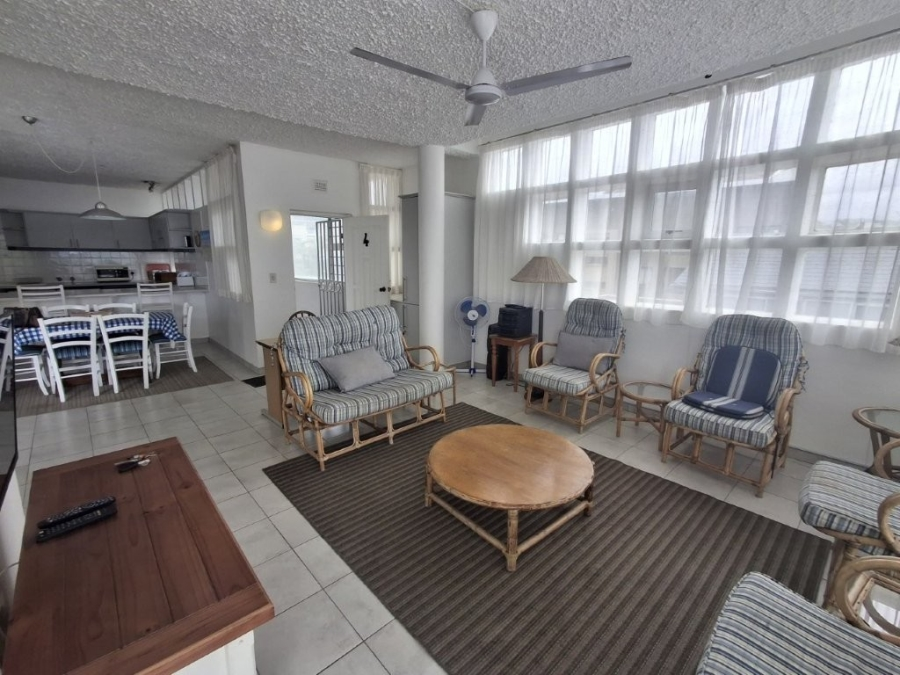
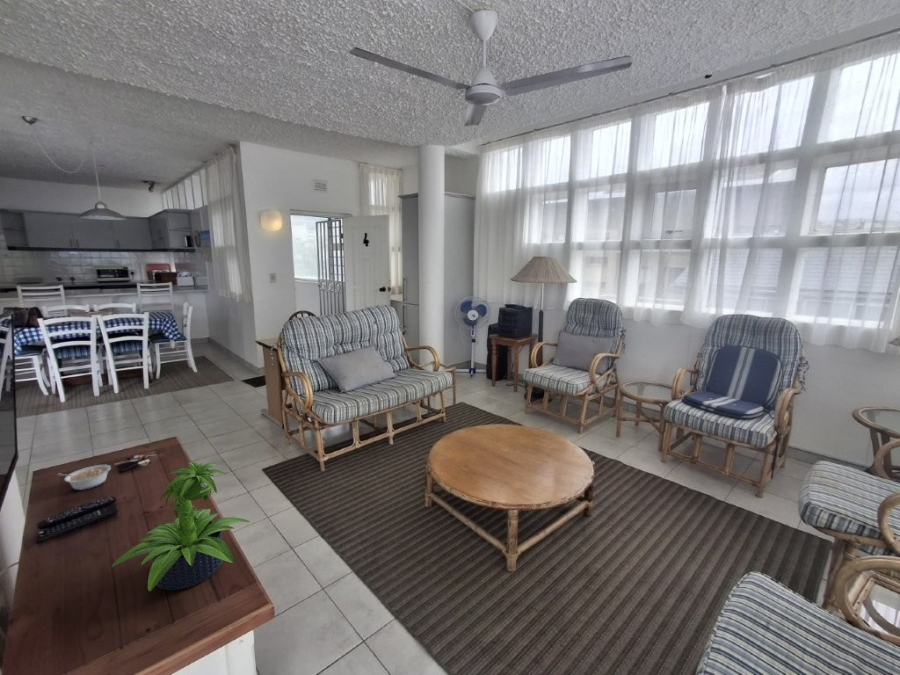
+ legume [56,464,112,491]
+ potted plant [111,461,251,592]
